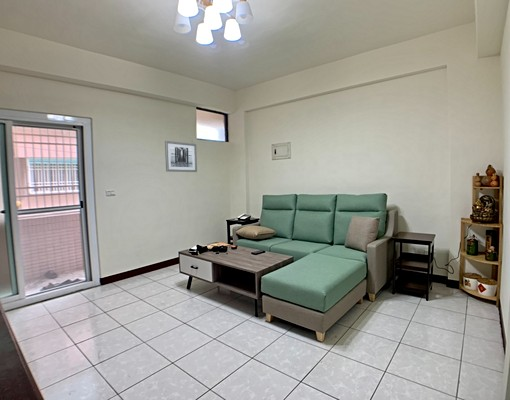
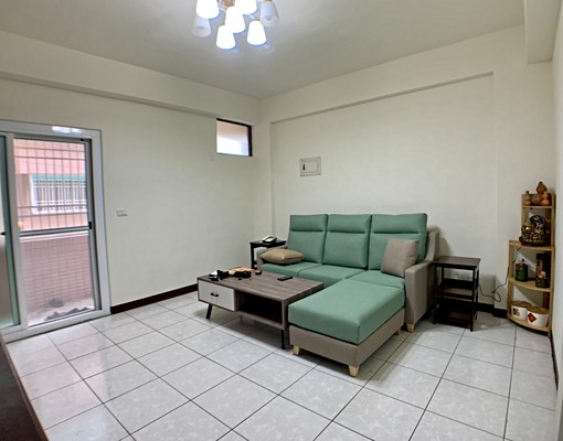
- wall art [164,140,198,173]
